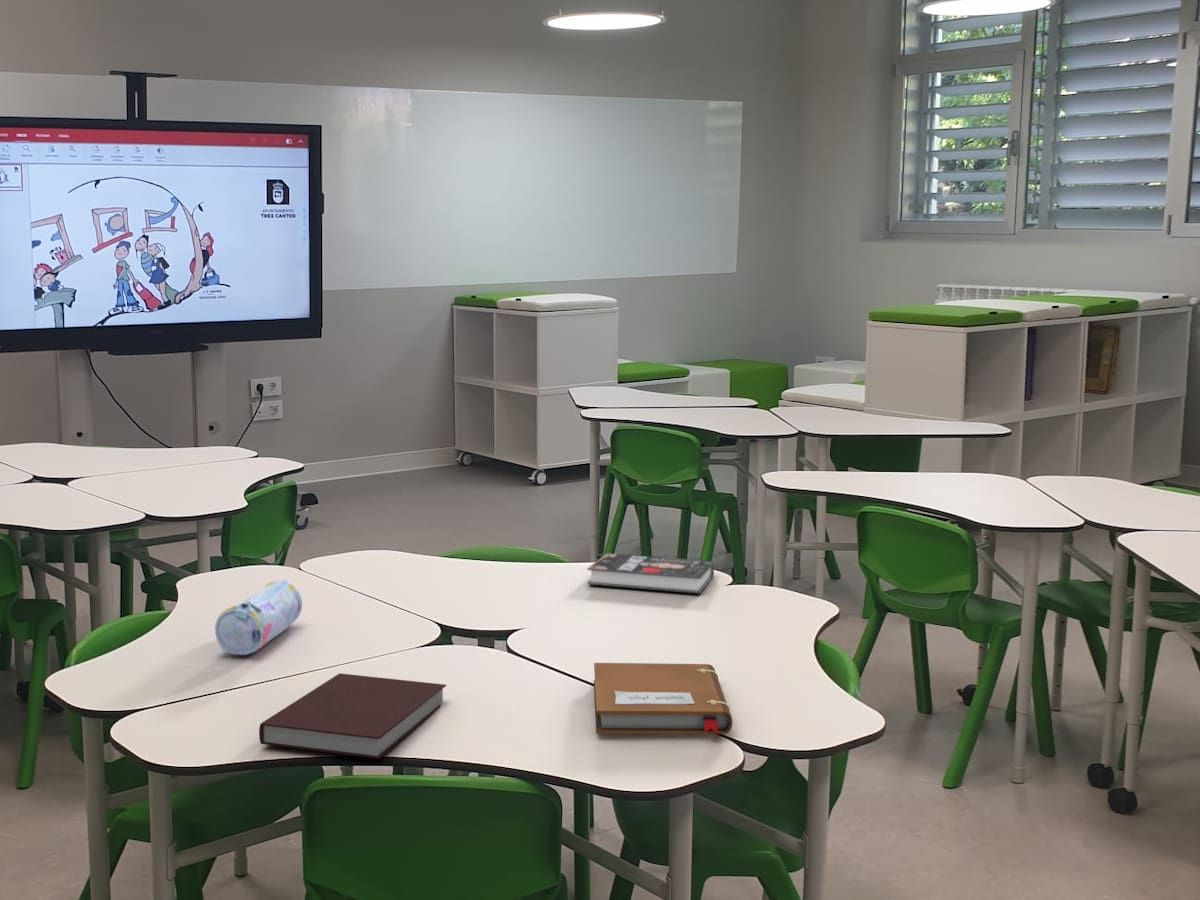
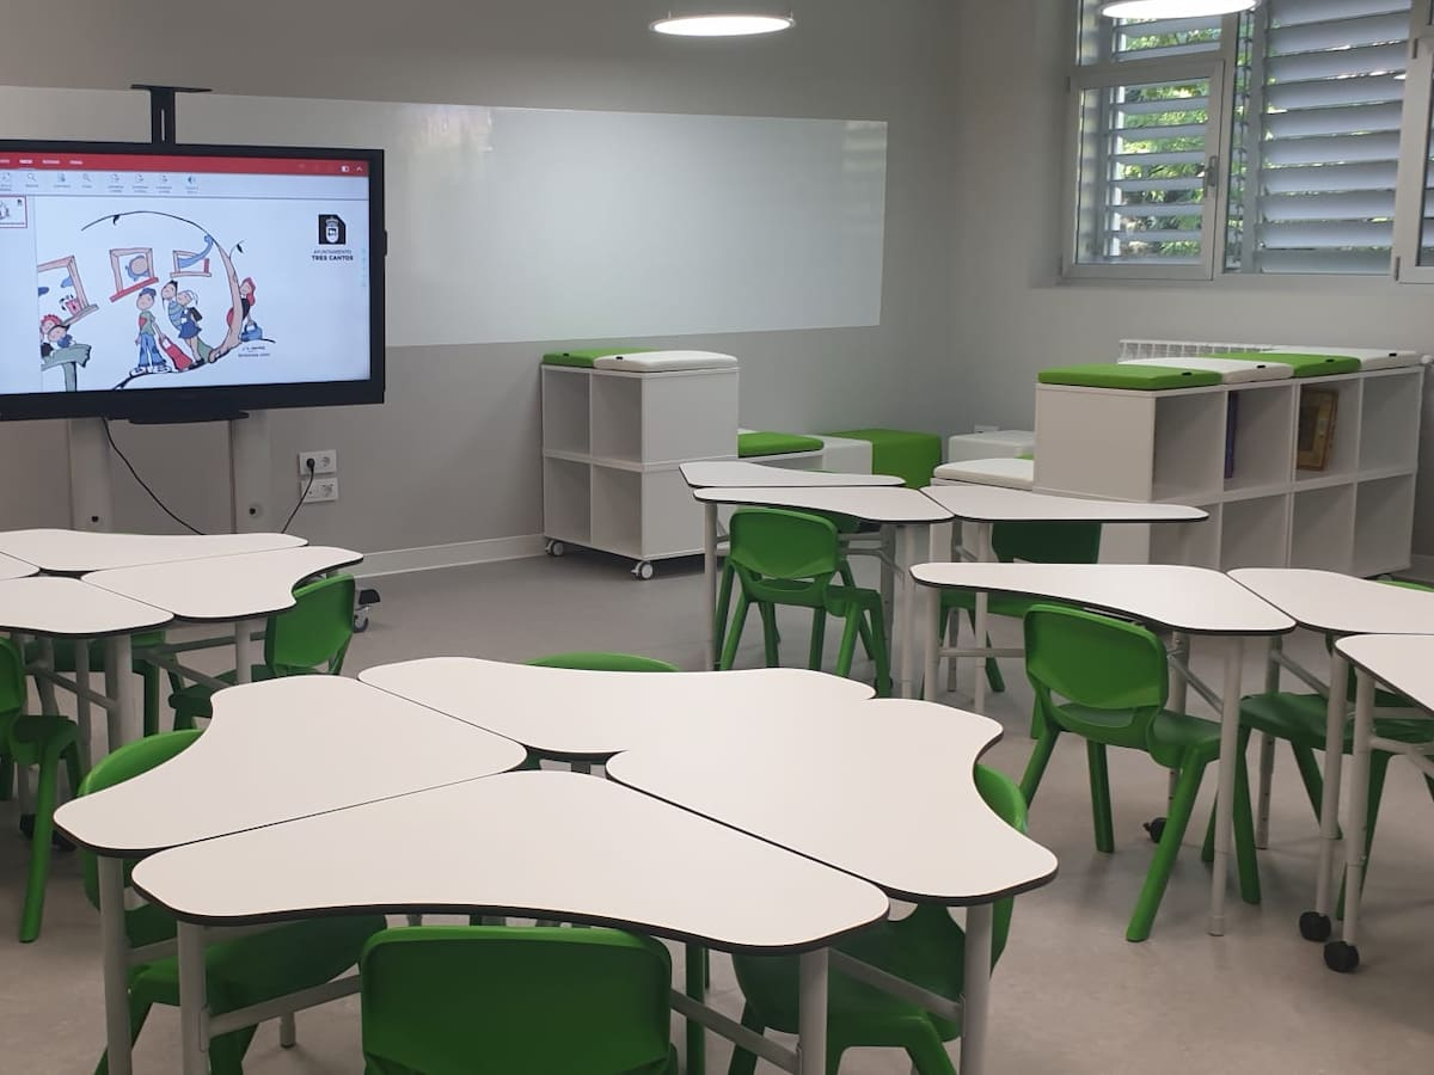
- book [586,552,715,594]
- pencil case [214,579,303,656]
- notebook [593,662,733,735]
- notebook [258,672,447,760]
